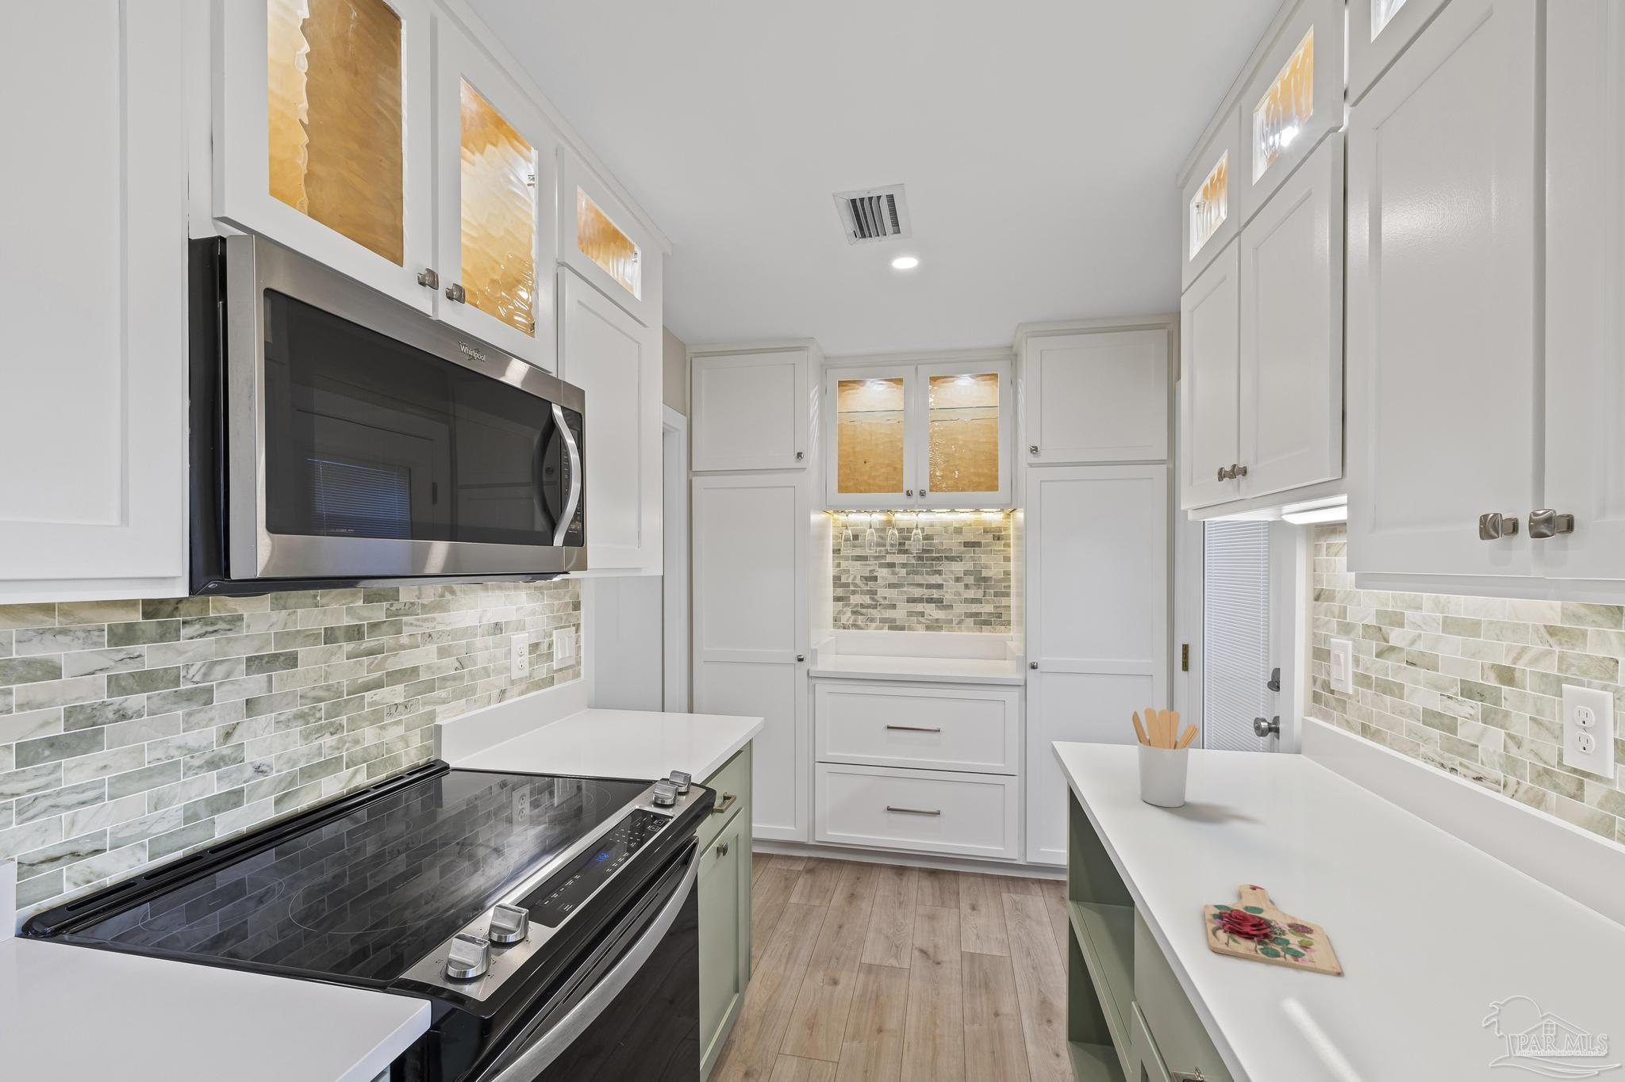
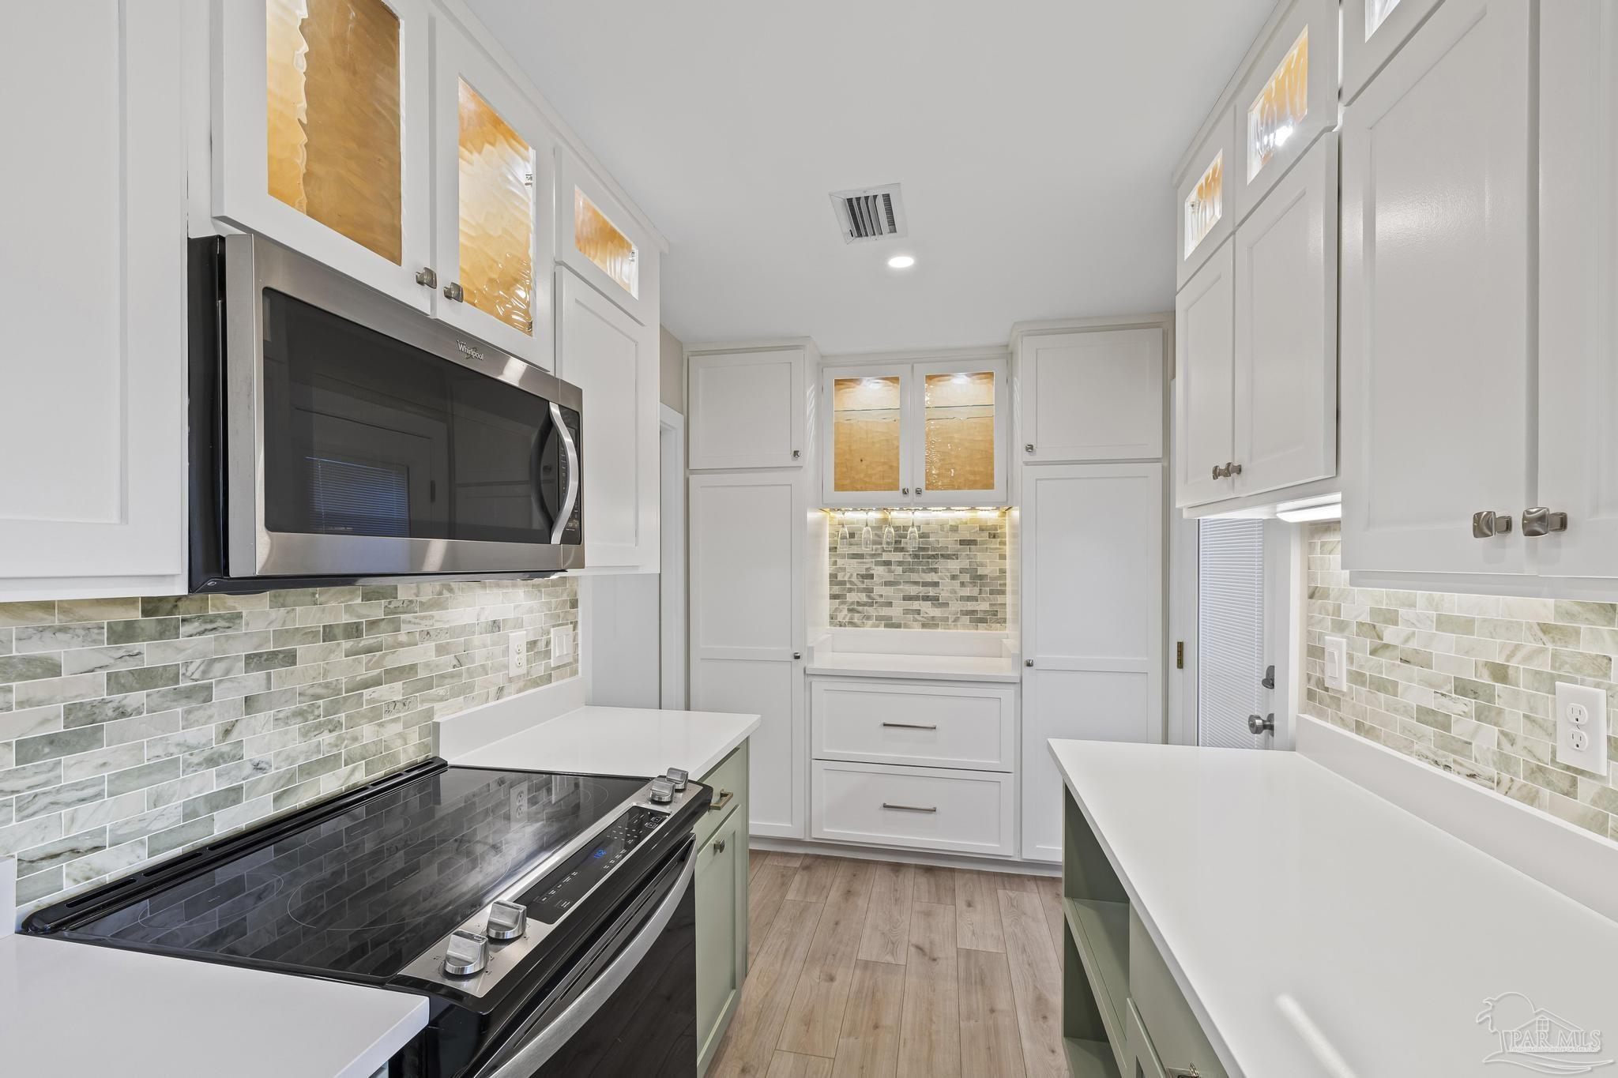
- cutting board [1203,884,1342,976]
- utensil holder [1132,708,1200,808]
